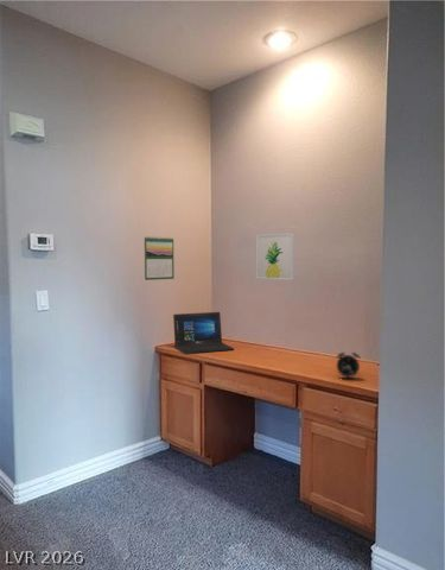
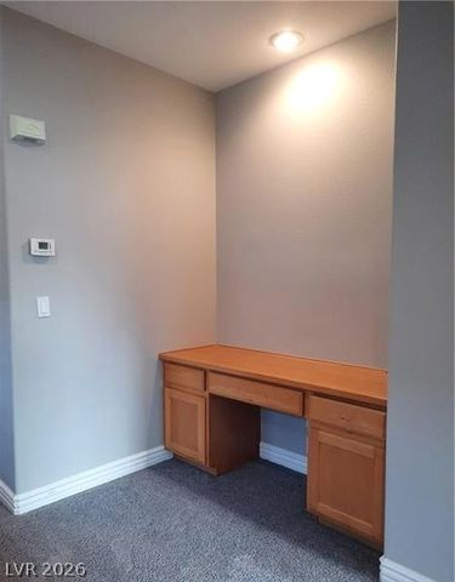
- calendar [144,235,176,281]
- alarm clock [336,347,361,380]
- laptop [172,311,235,355]
- wall art [255,232,295,281]
